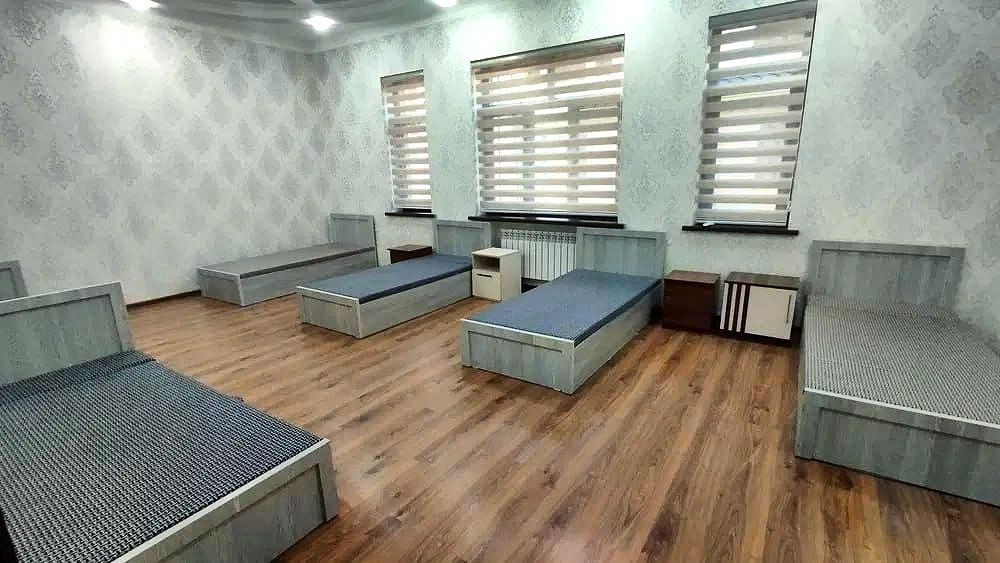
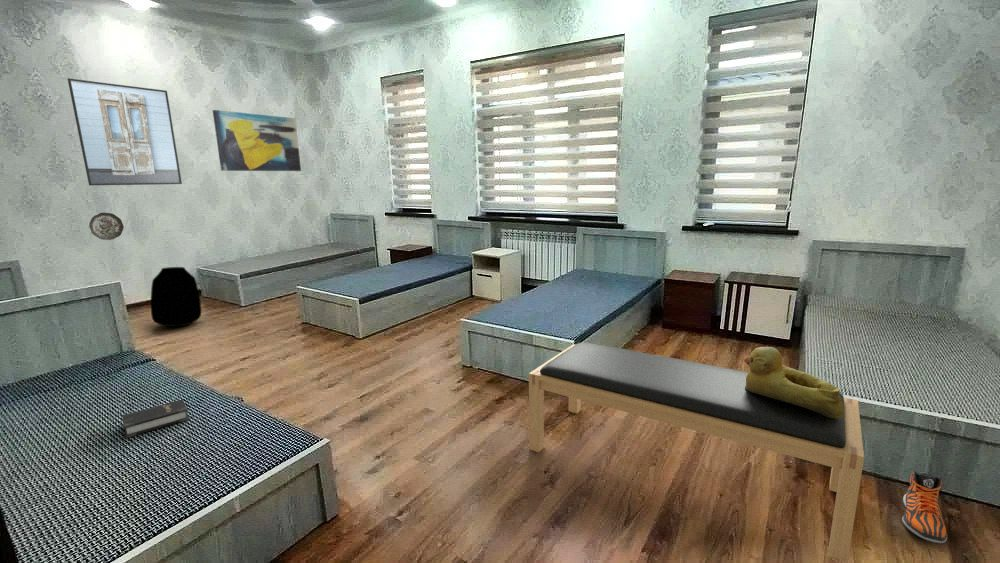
+ backpack [150,266,202,328]
+ wall art [212,109,302,172]
+ bench [528,341,865,563]
+ sneaker [901,470,948,544]
+ rubber duck [743,346,844,418]
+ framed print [67,77,183,186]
+ decorative plate [88,212,125,241]
+ hardback book [121,398,190,439]
